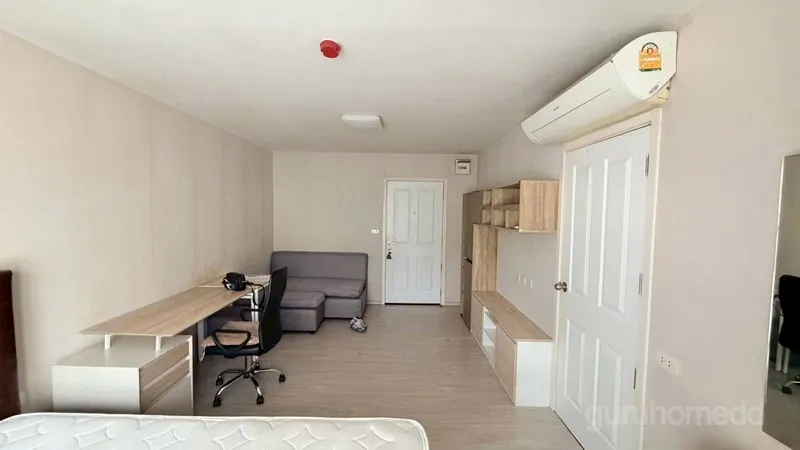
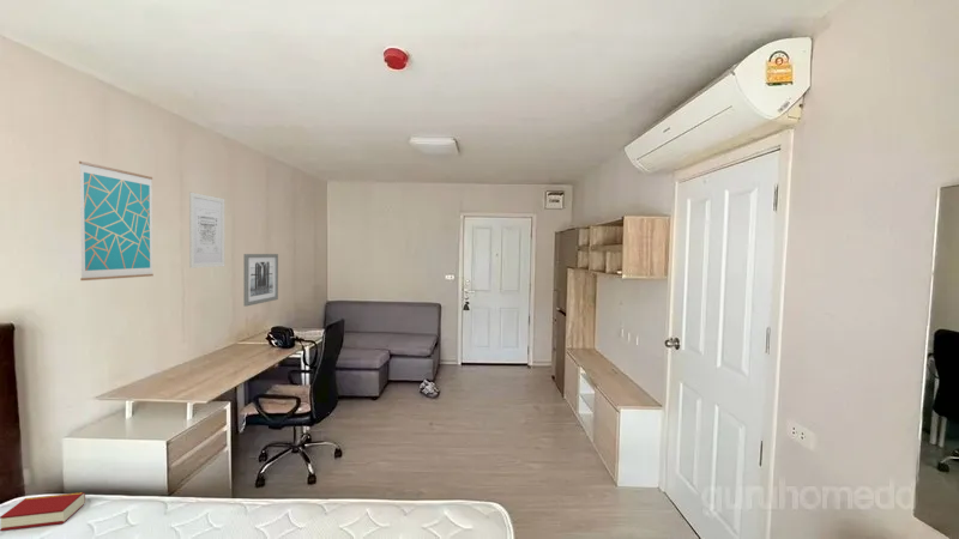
+ book [0,491,86,532]
+ wall art [242,253,279,308]
+ wall art [78,161,155,281]
+ wall art [188,192,225,270]
